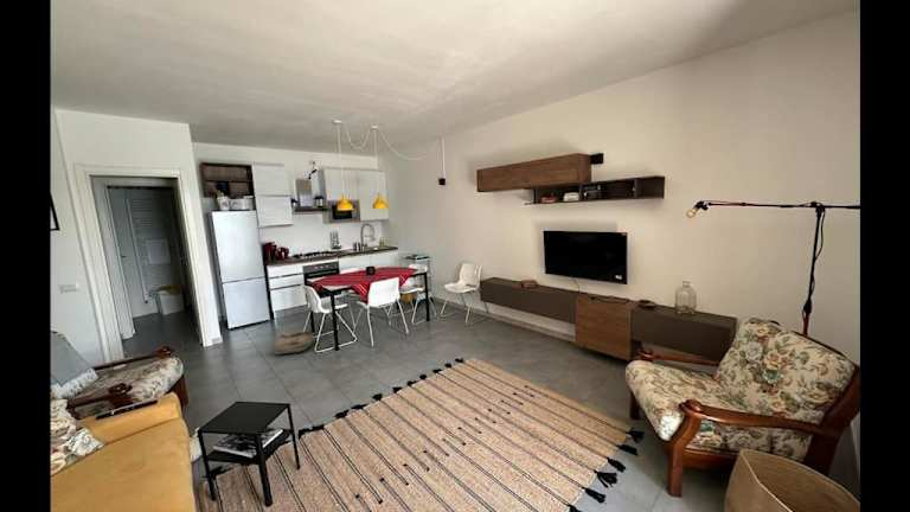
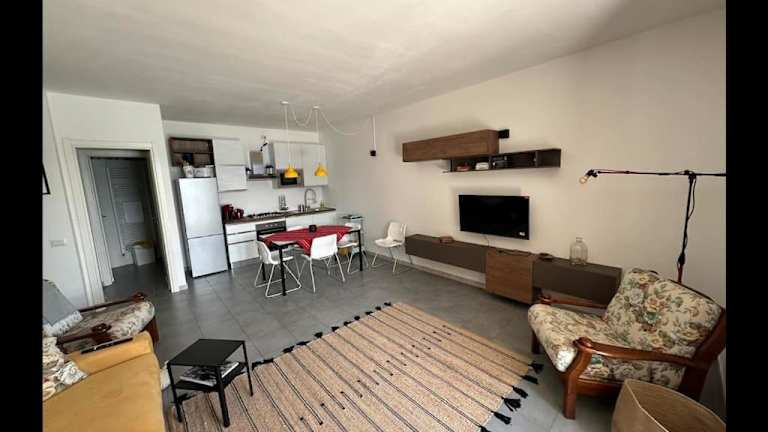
- bag [271,329,316,356]
